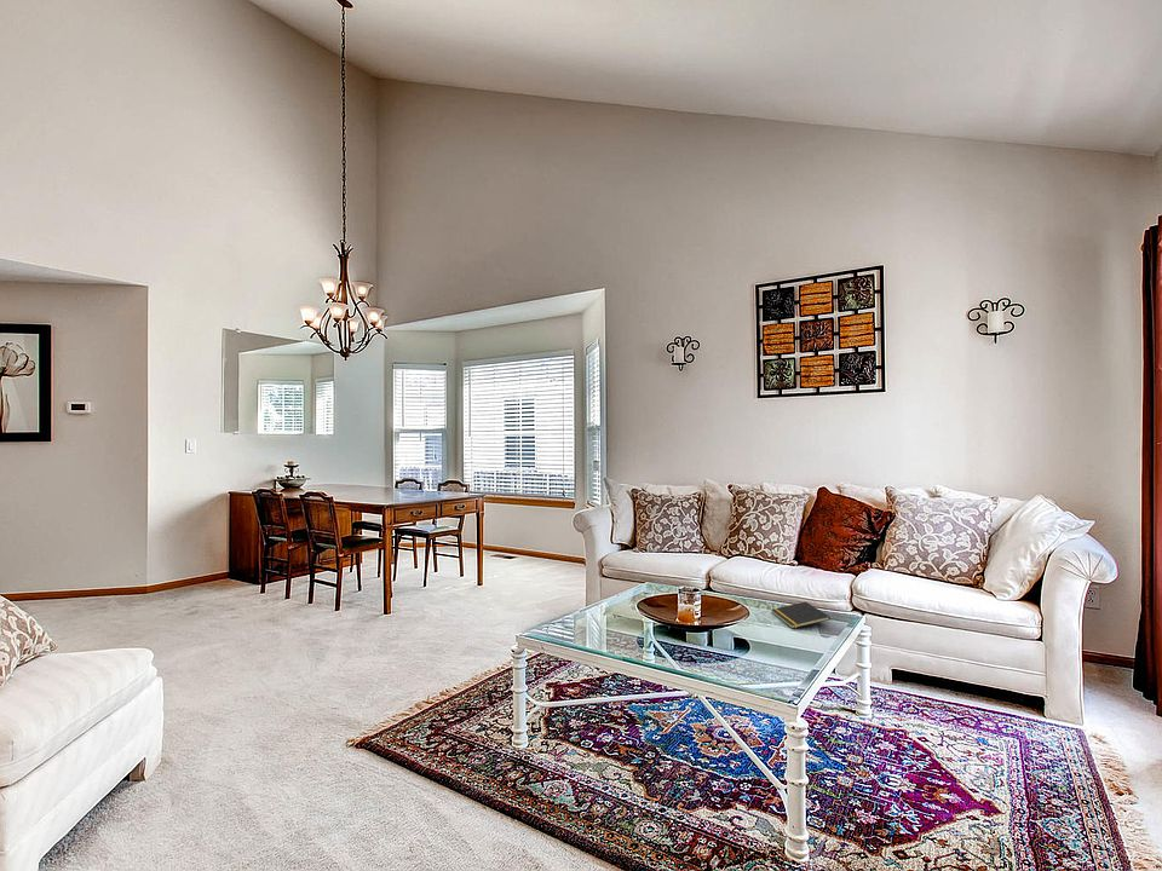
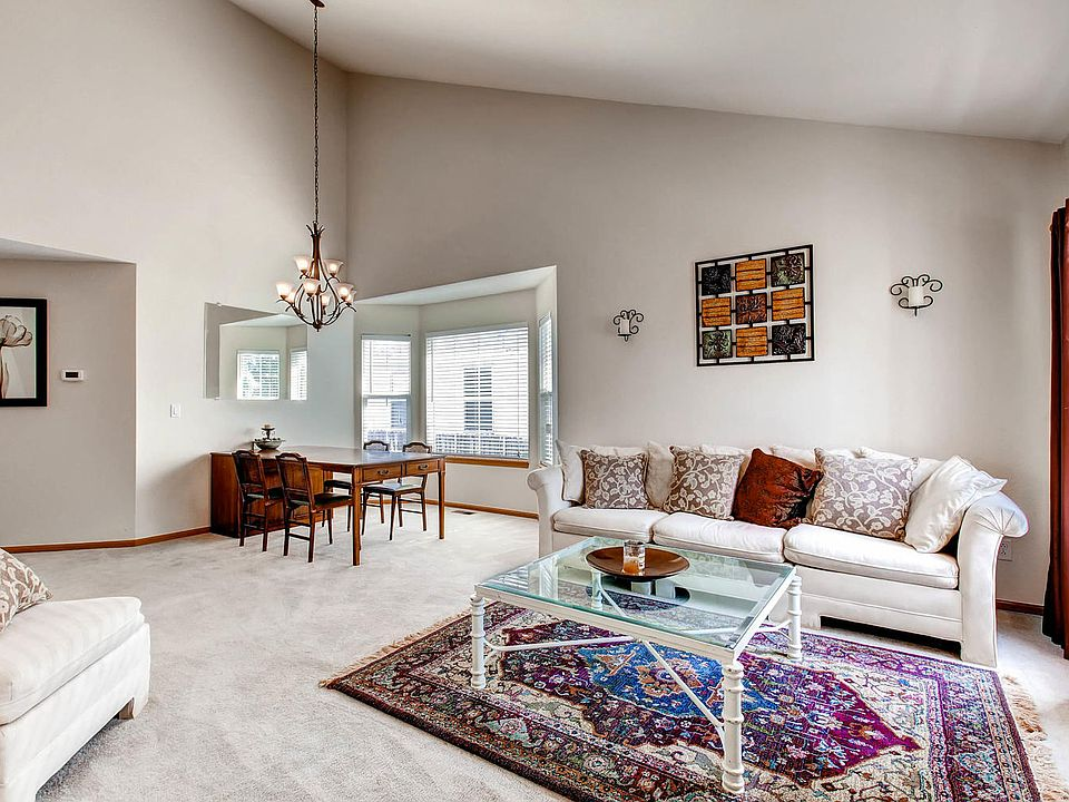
- notepad [770,600,832,629]
